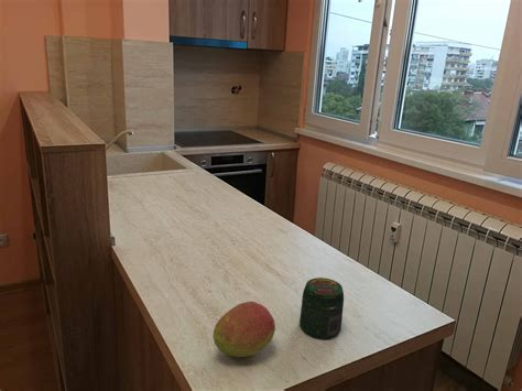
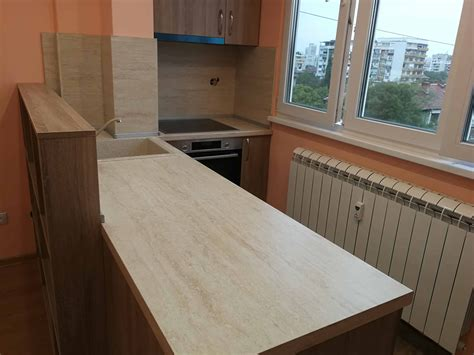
- jar [298,276,345,340]
- fruit [213,301,276,358]
